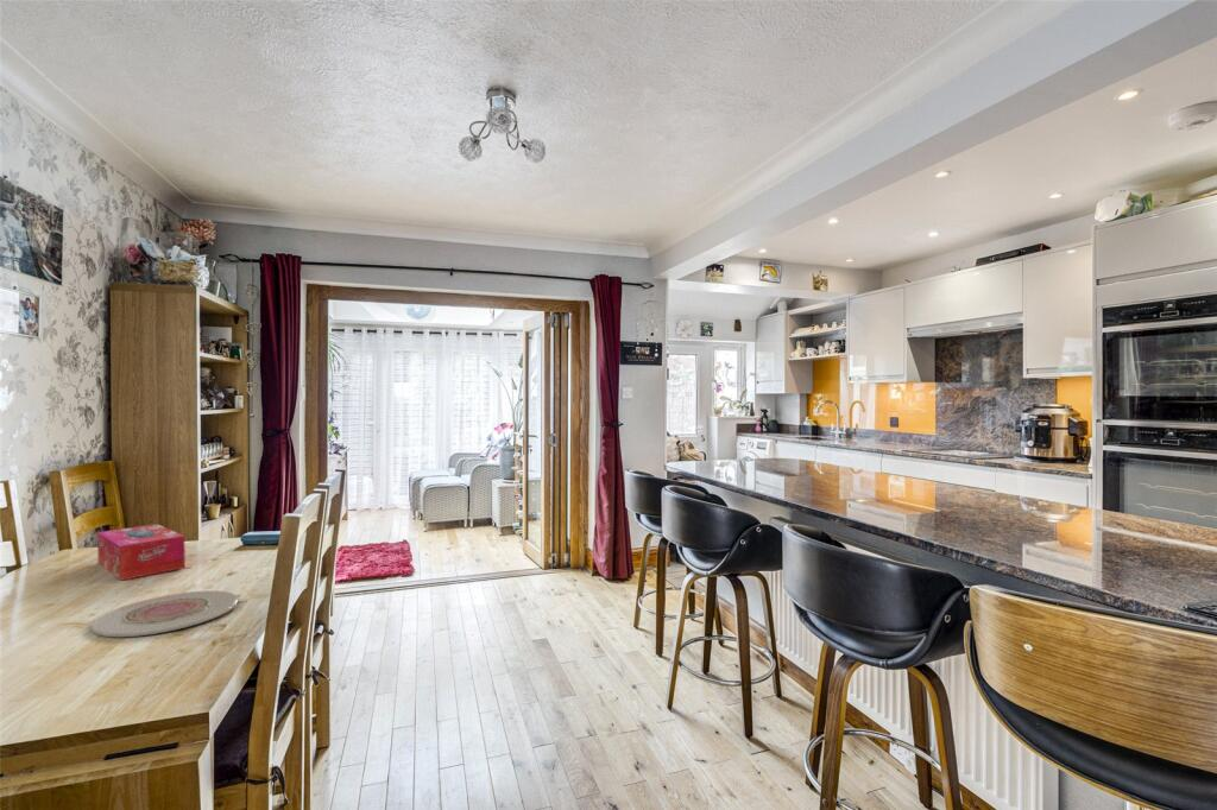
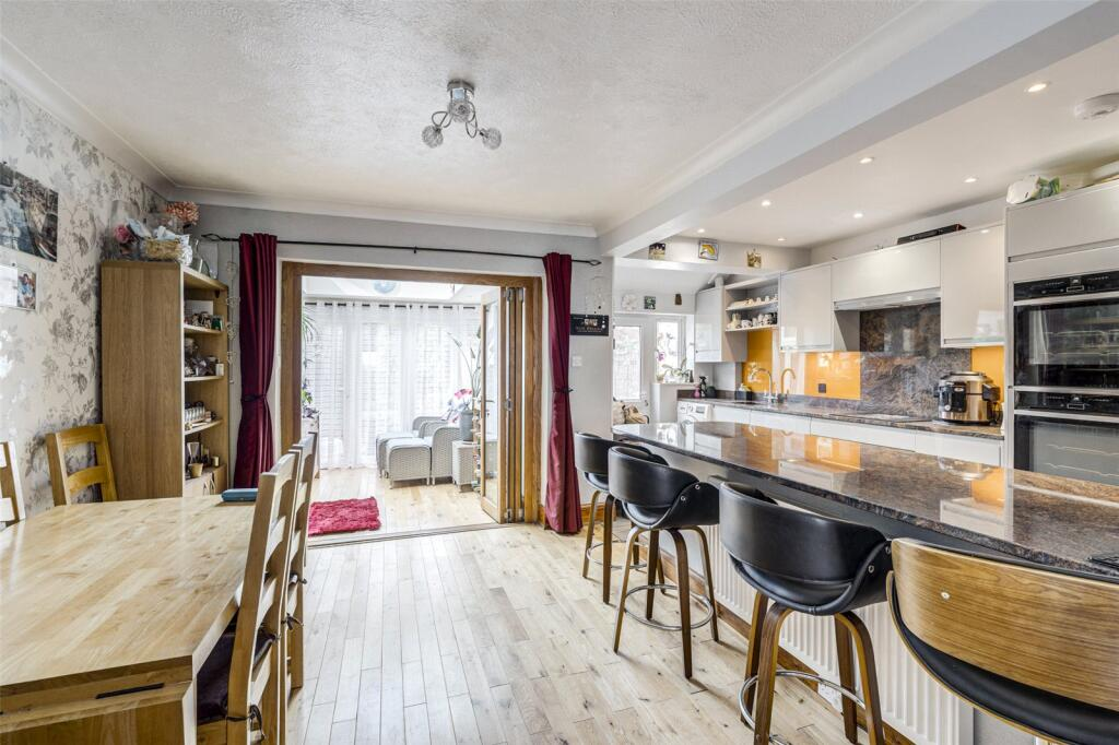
- tissue box [96,523,187,582]
- plate [90,590,239,638]
